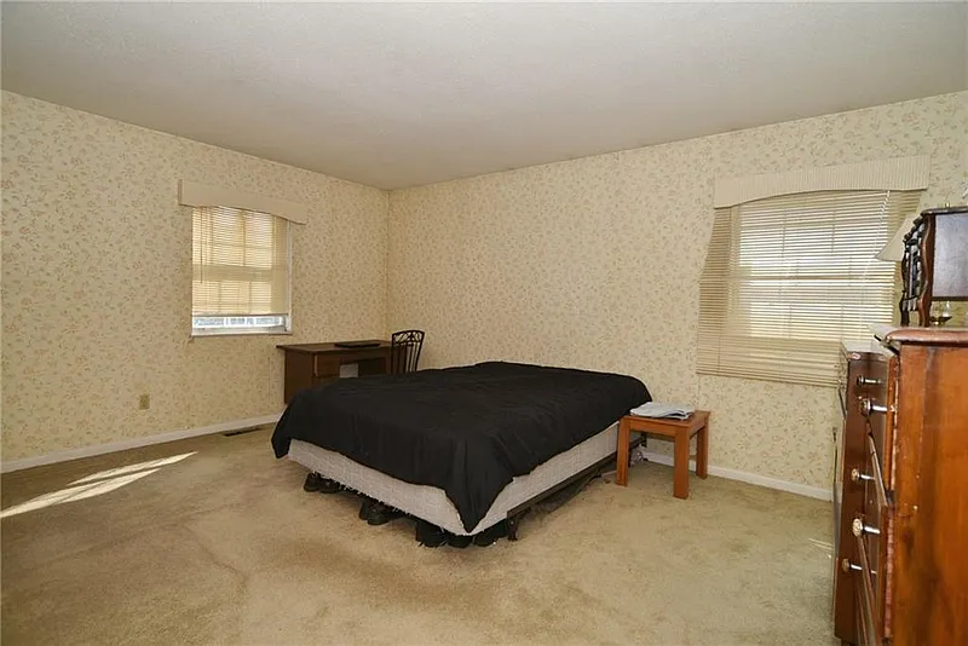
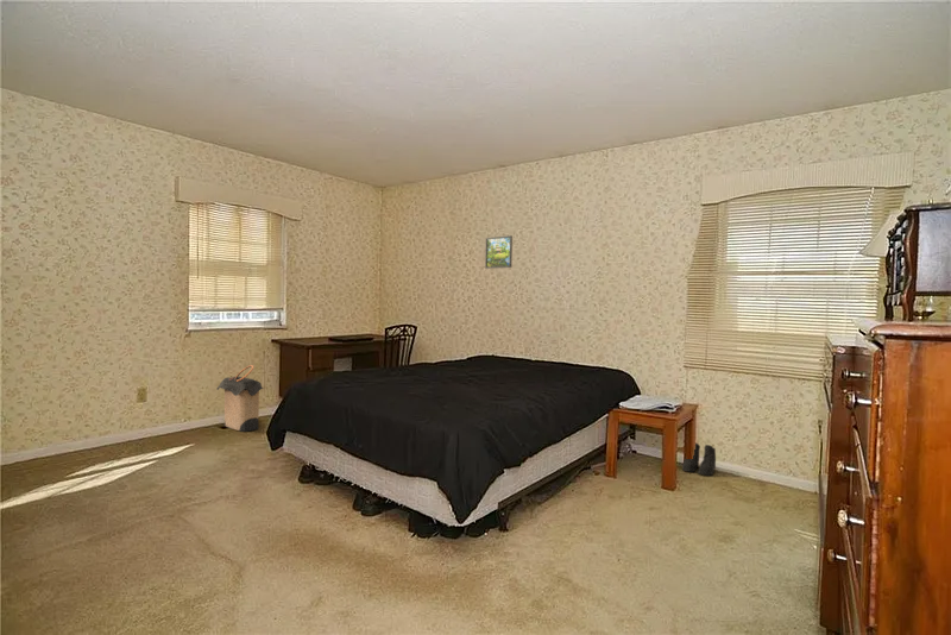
+ boots [681,442,717,477]
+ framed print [484,234,514,270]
+ laundry hamper [216,364,265,433]
